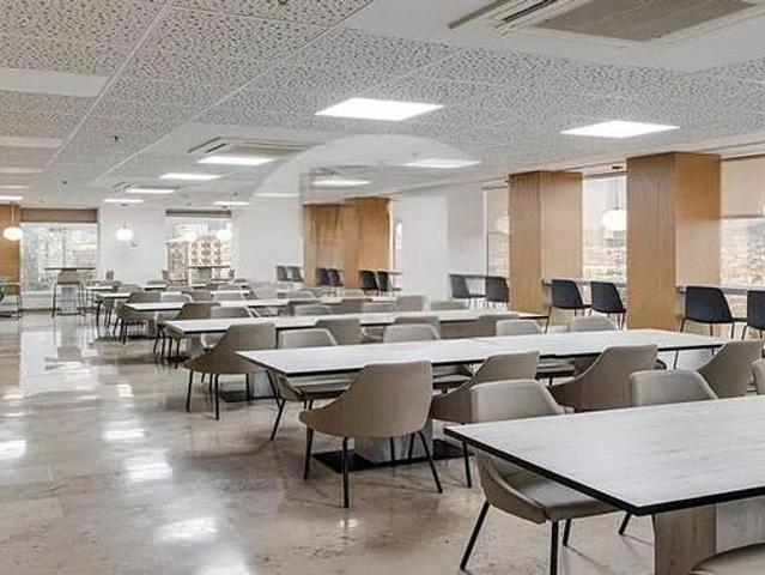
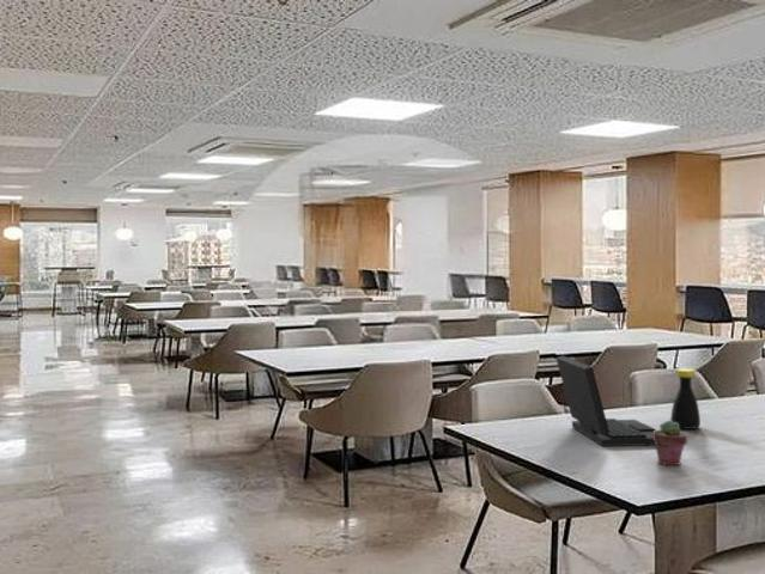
+ potted succulent [654,419,688,466]
+ bottle [669,367,702,430]
+ laptop [554,355,657,447]
